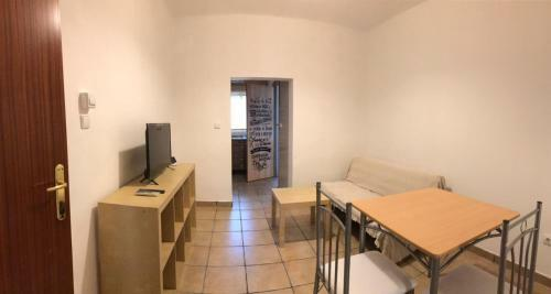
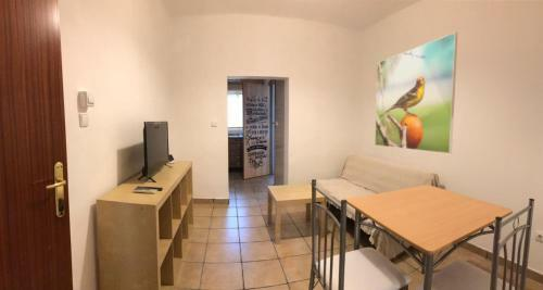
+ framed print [374,31,458,154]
